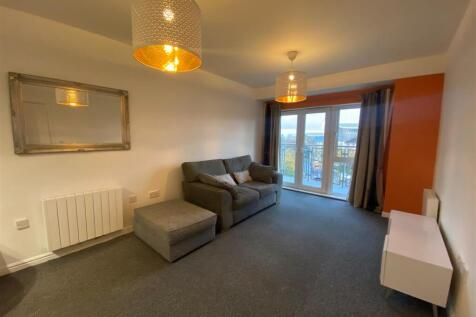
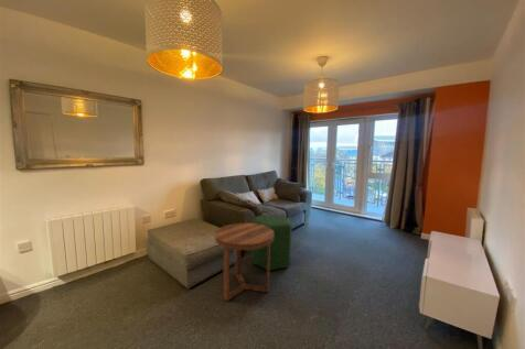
+ ottoman [250,214,293,272]
+ side table [214,222,274,302]
